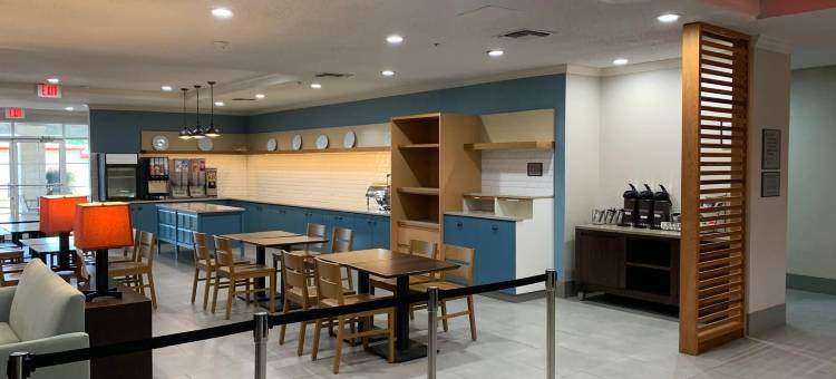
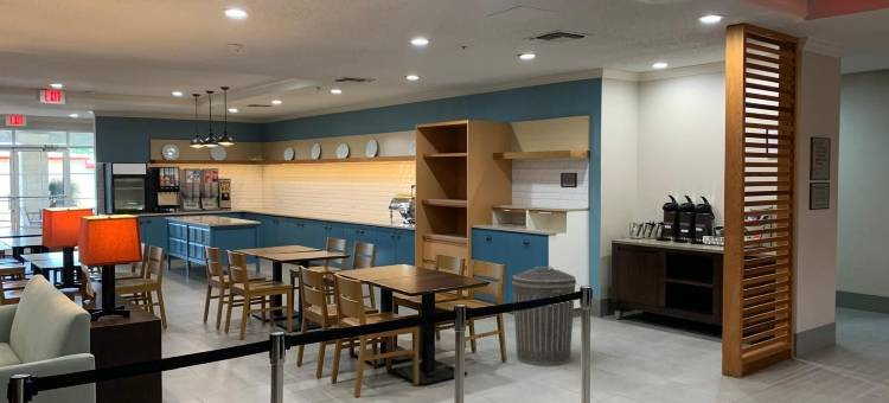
+ trash can [511,266,577,366]
